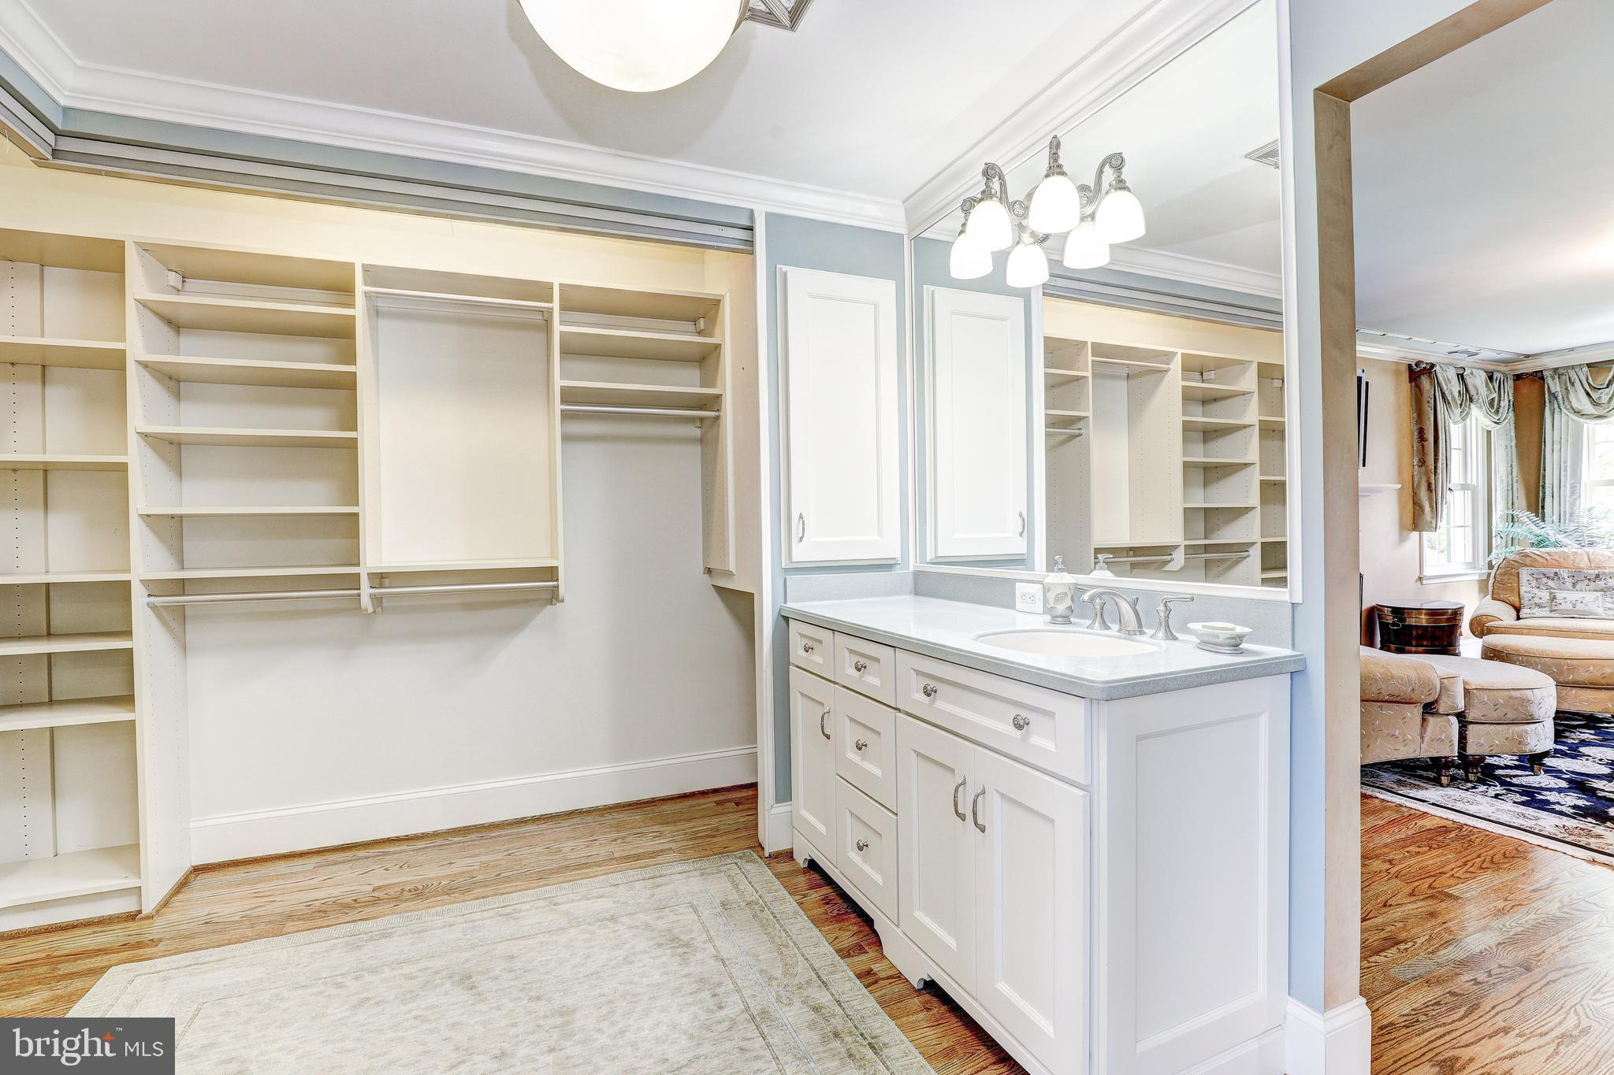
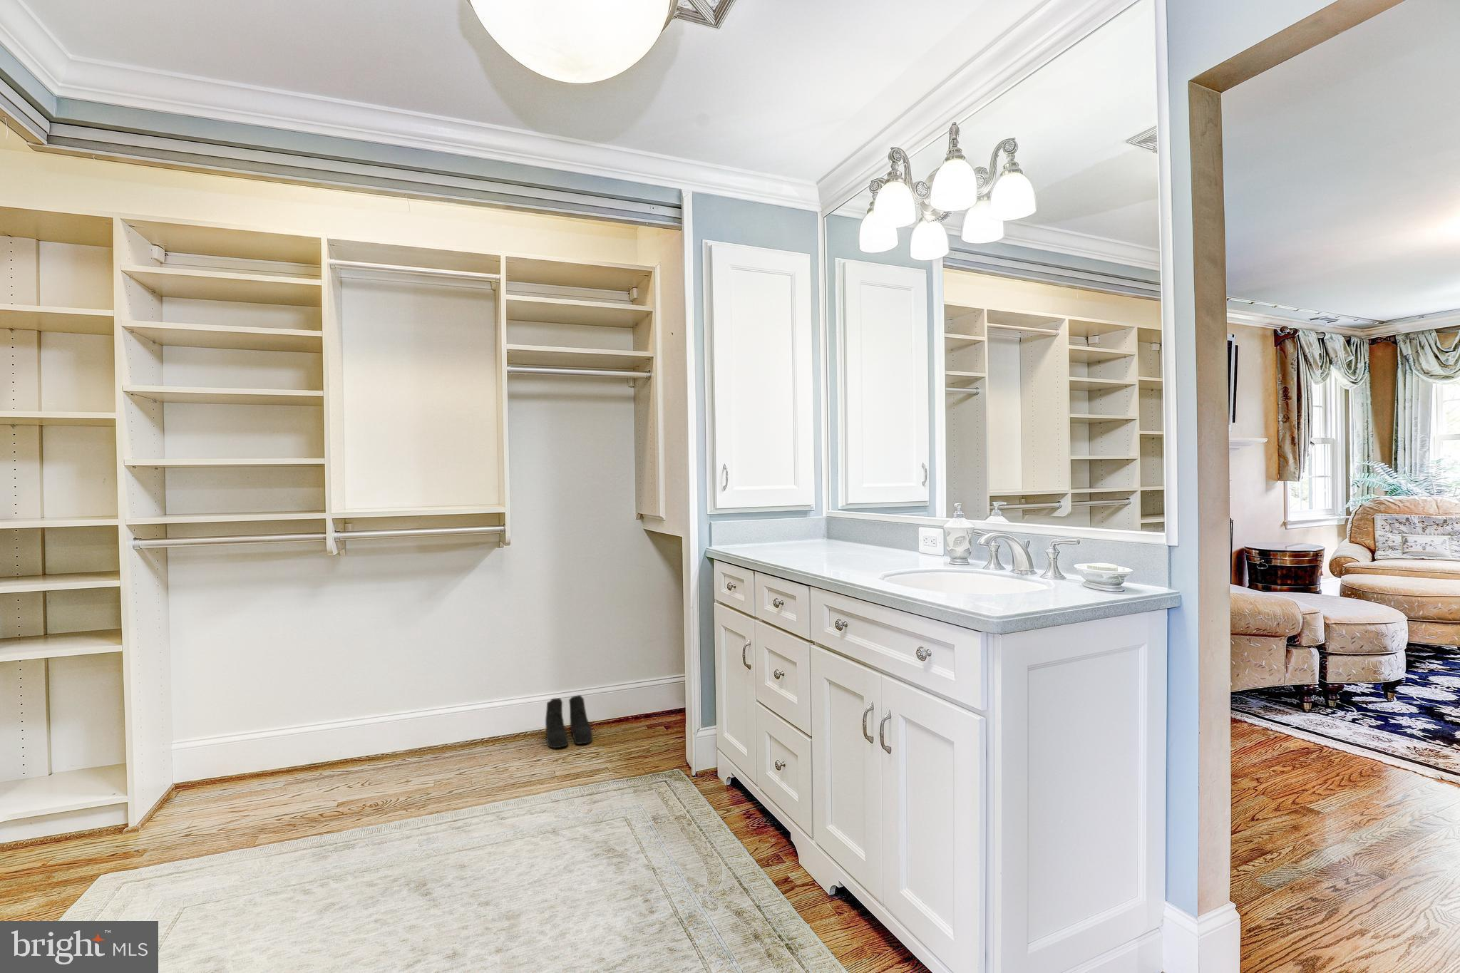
+ boots [545,694,593,748]
